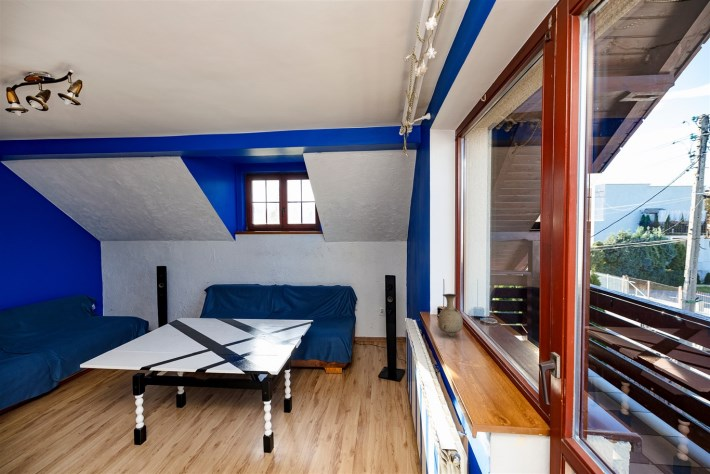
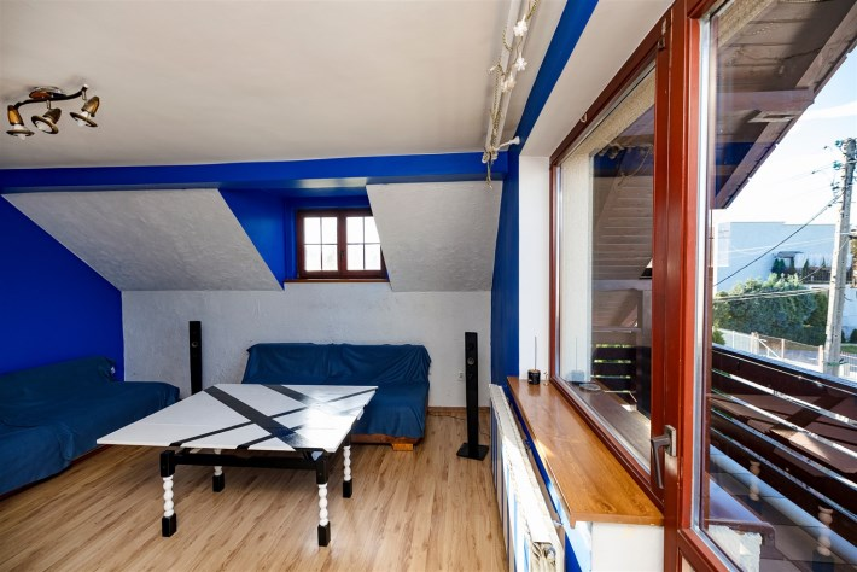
- vase [437,293,464,338]
